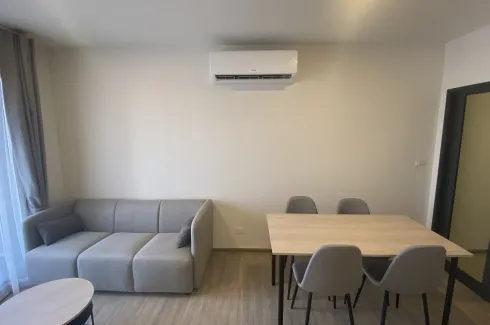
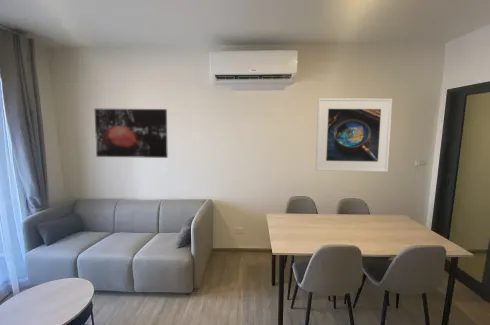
+ wall art [94,108,169,159]
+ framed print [315,97,393,173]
